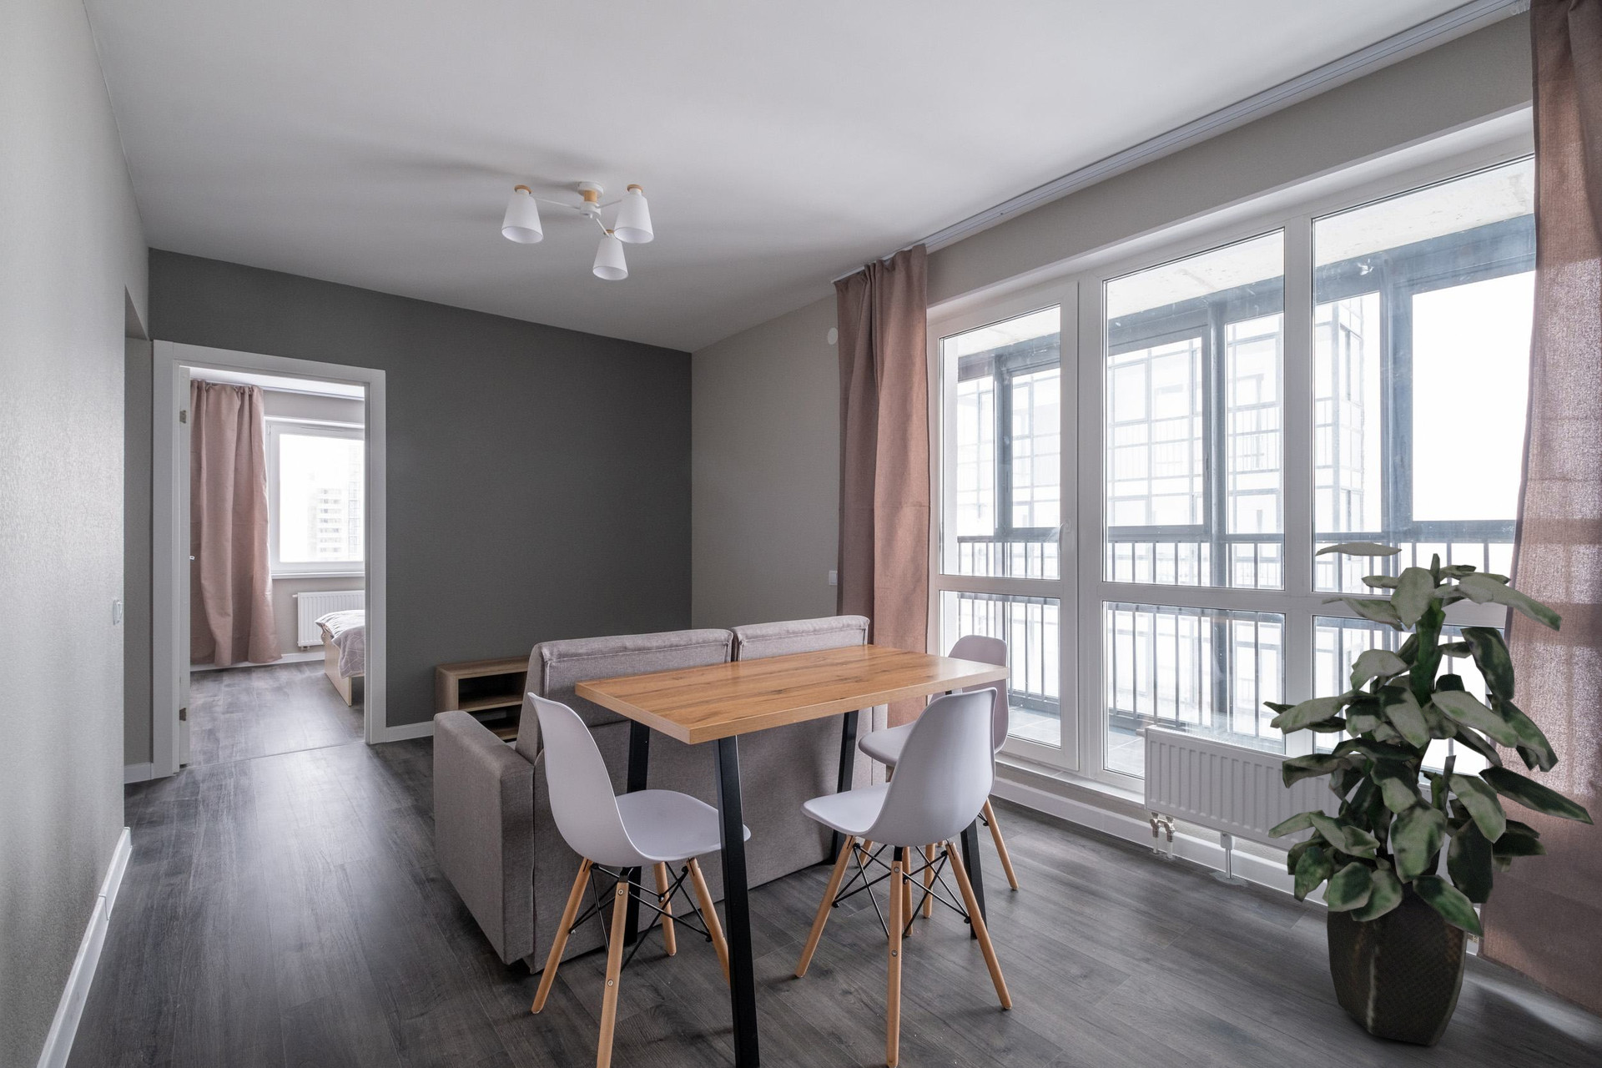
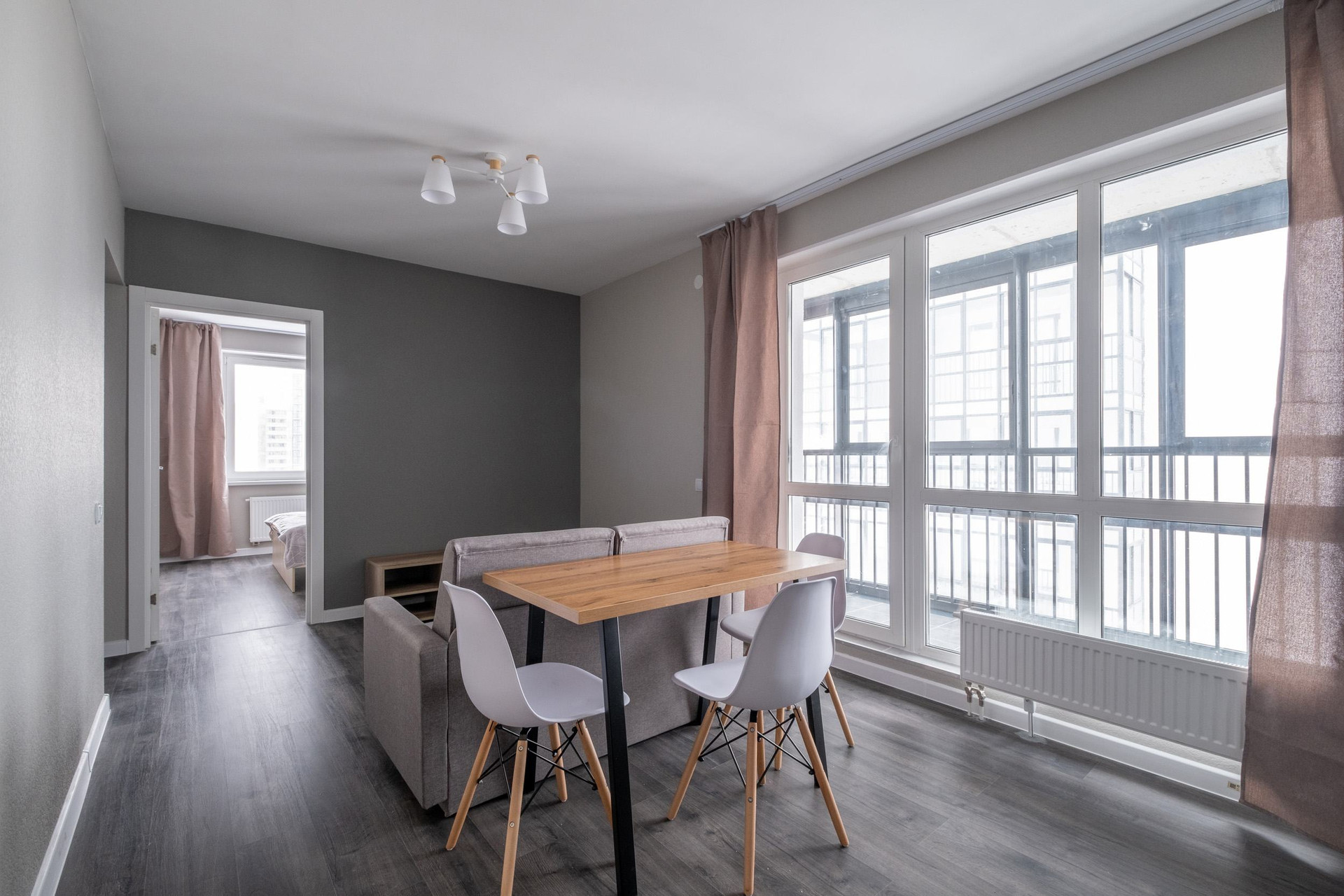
- indoor plant [1262,541,1595,1048]
